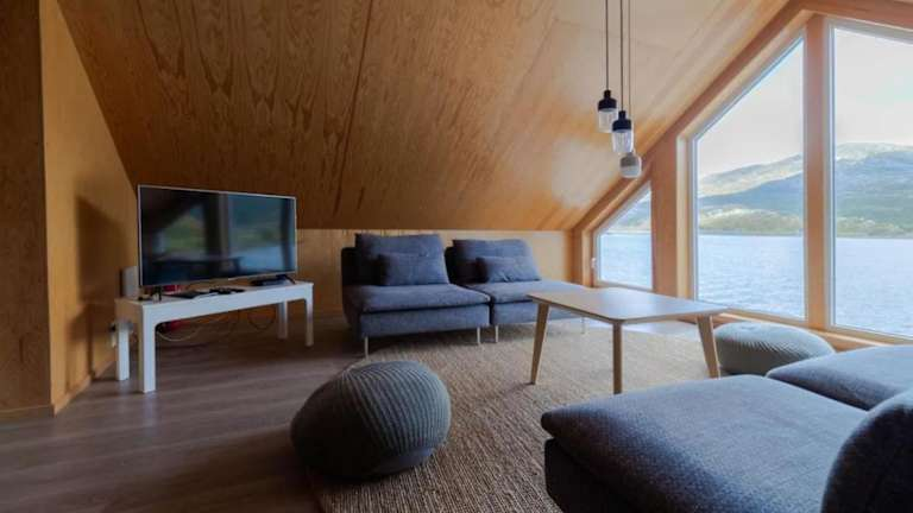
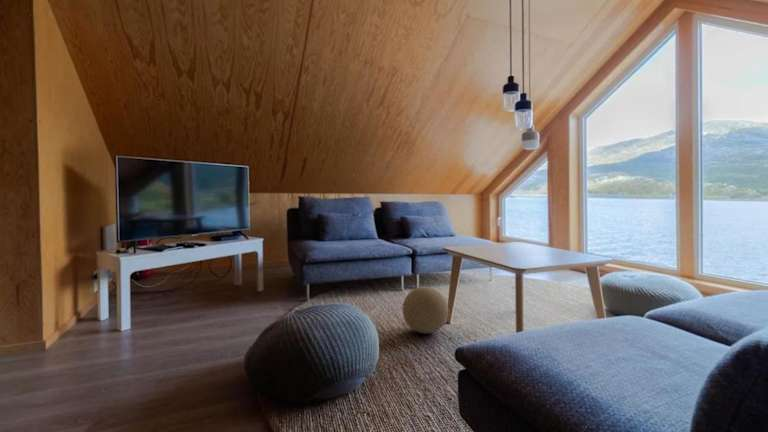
+ decorative ball [402,285,449,335]
